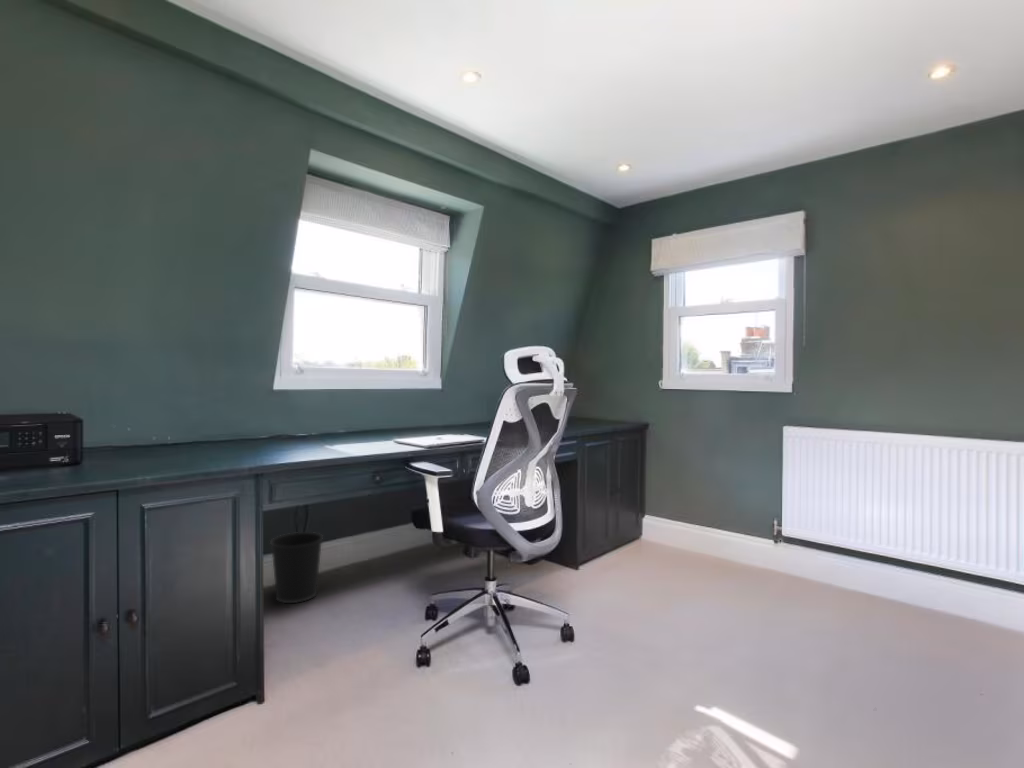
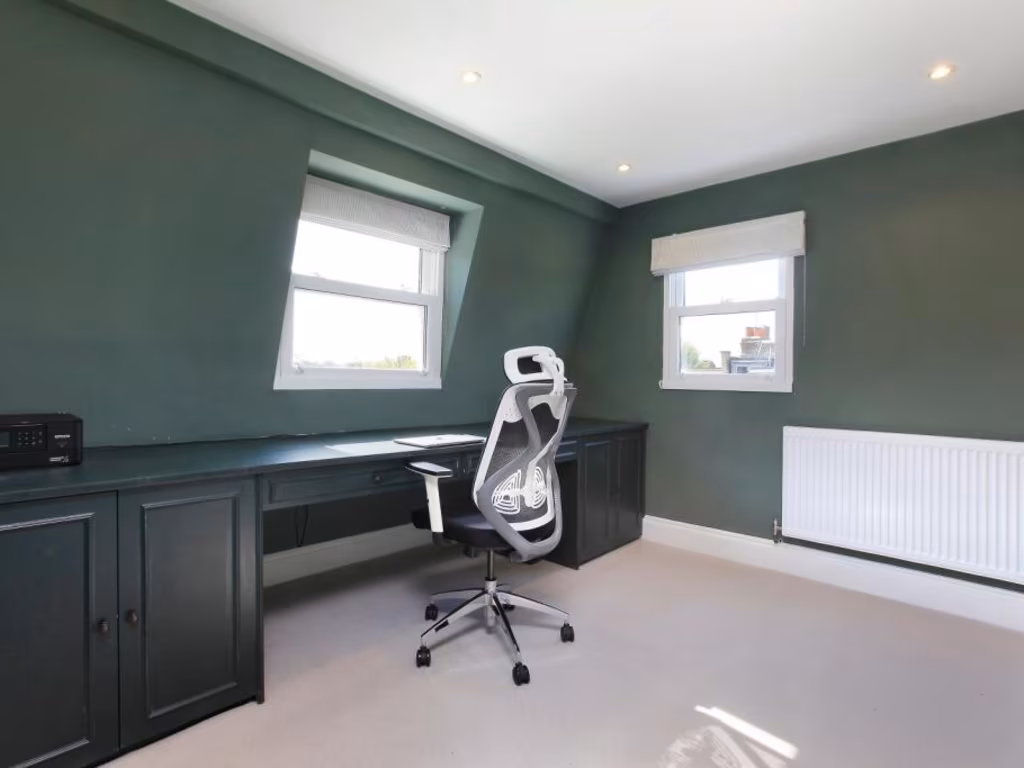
- wastebasket [269,531,324,604]
